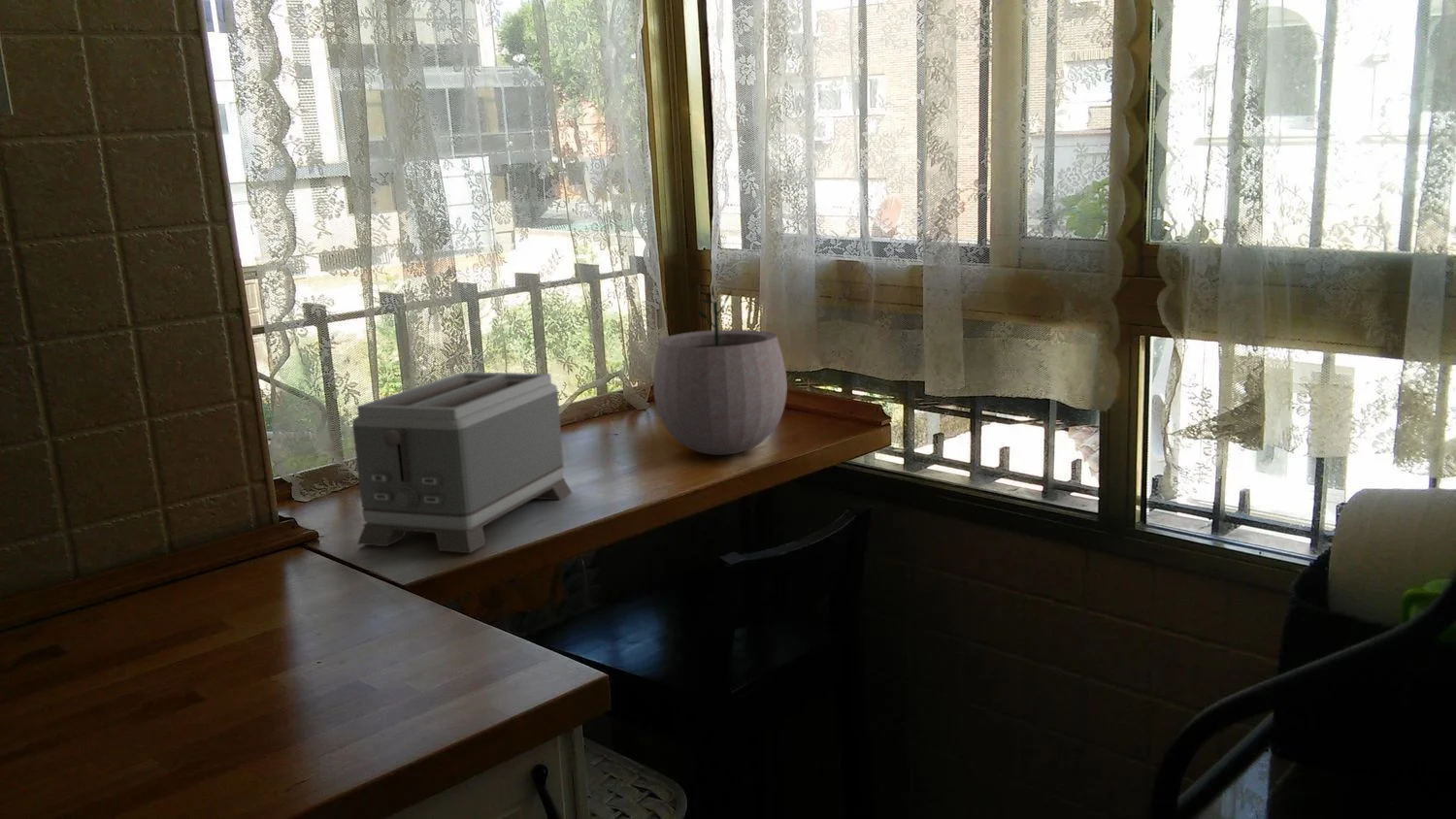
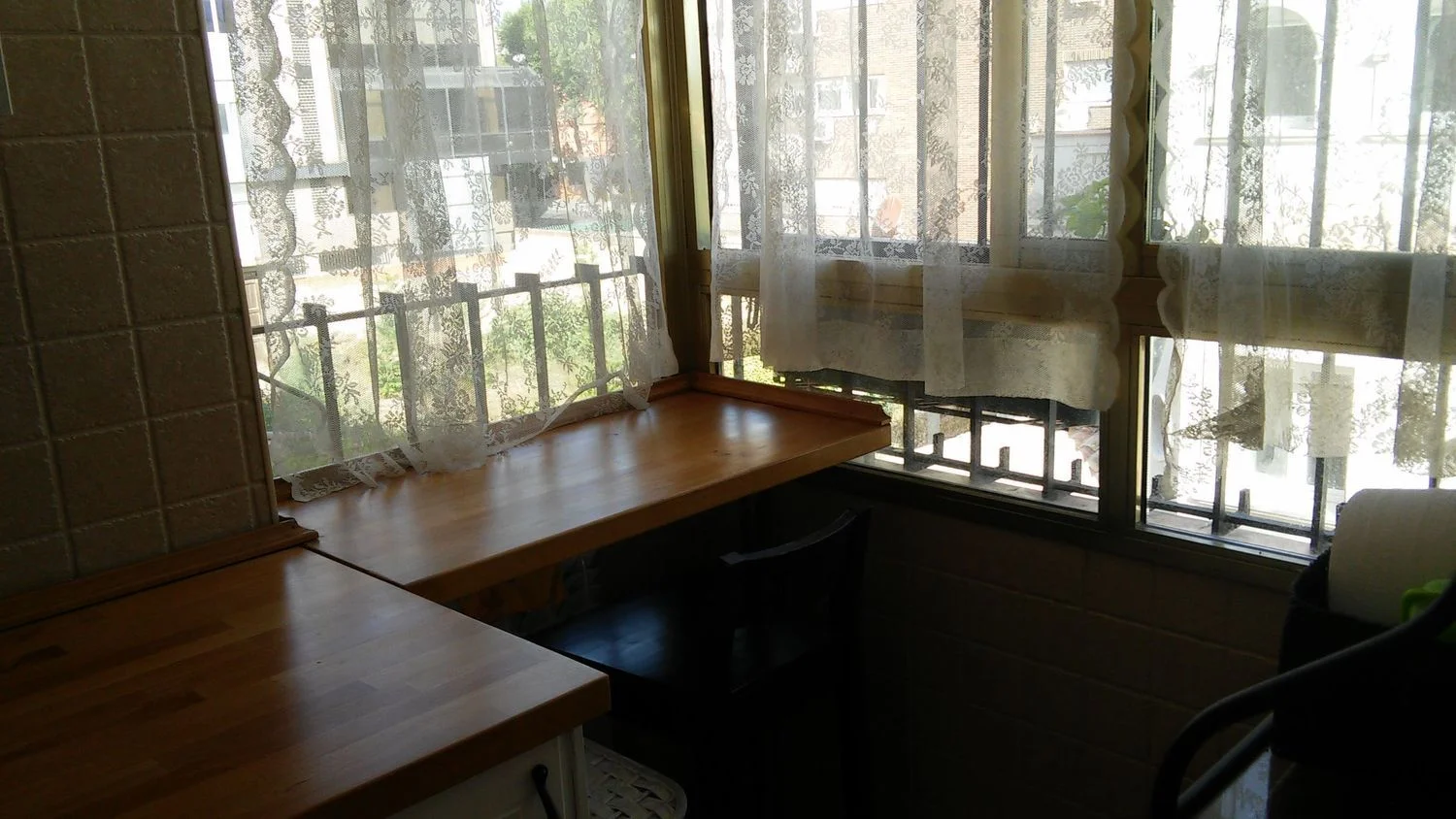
- toaster [351,372,573,554]
- plant pot [652,284,788,456]
